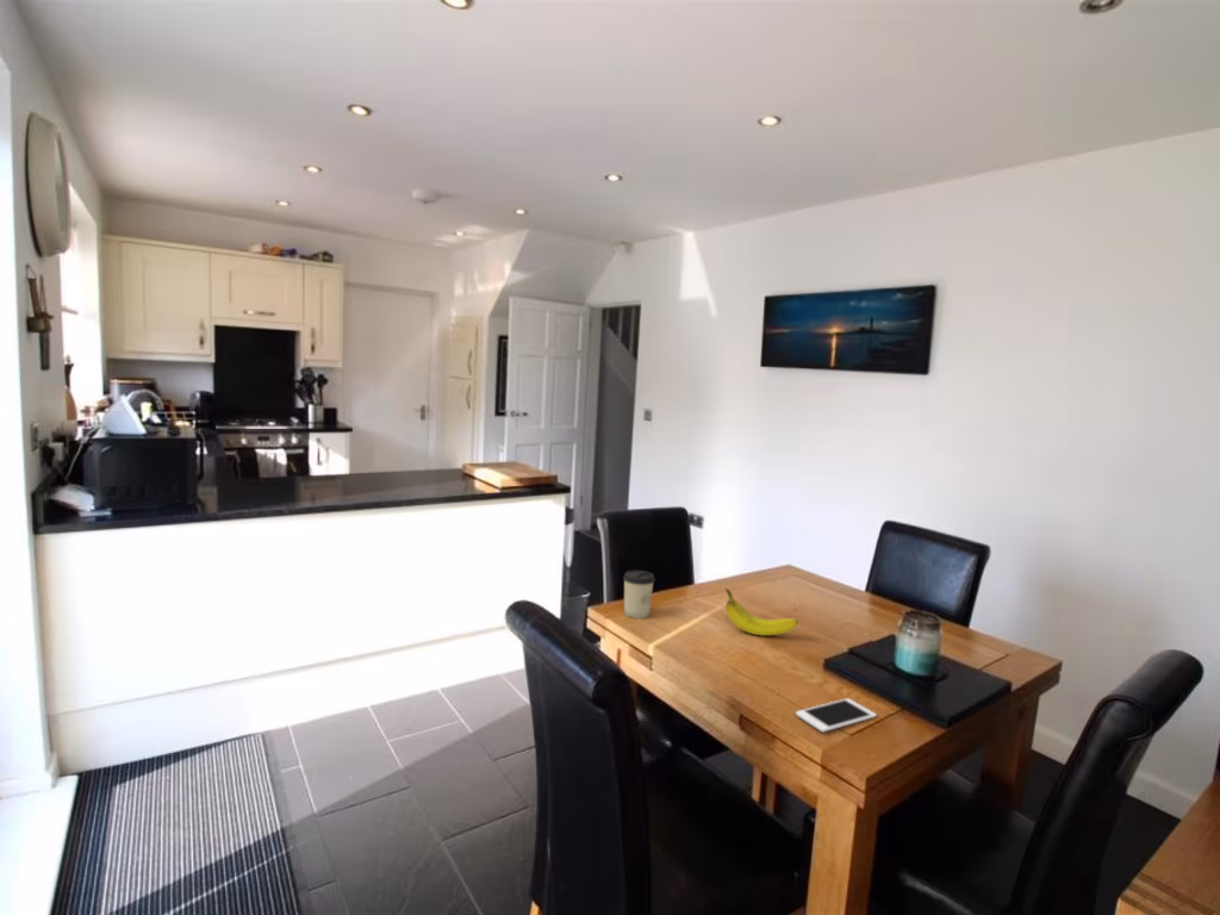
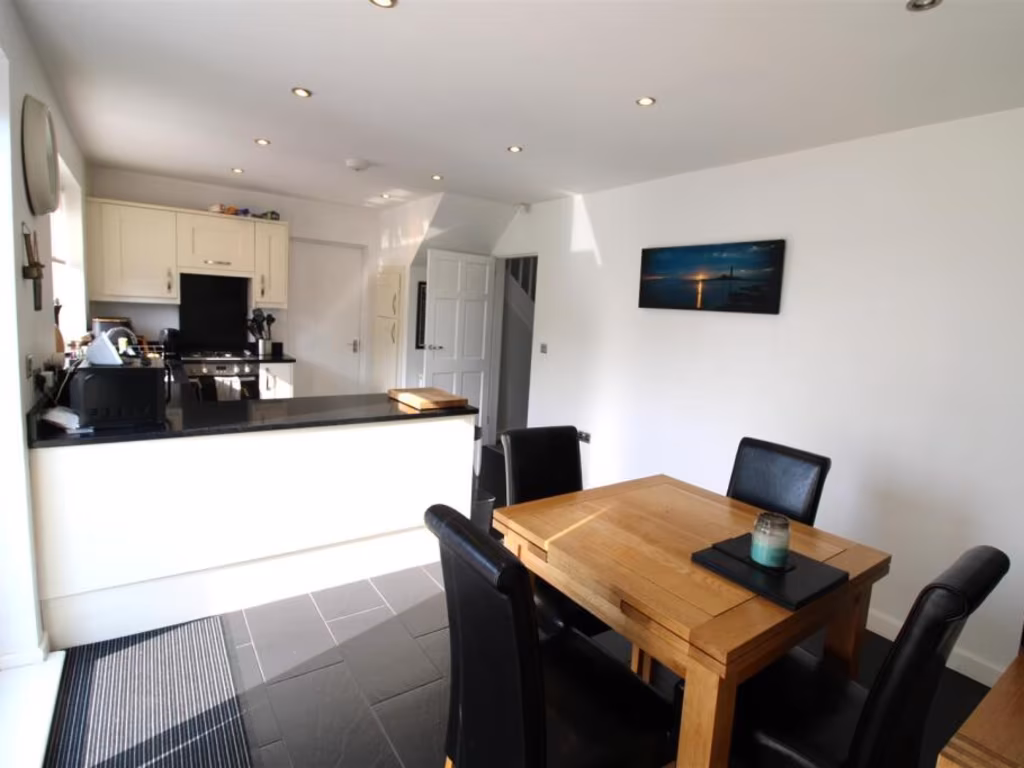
- cup [622,569,656,620]
- cell phone [795,697,877,733]
- fruit [724,587,799,636]
